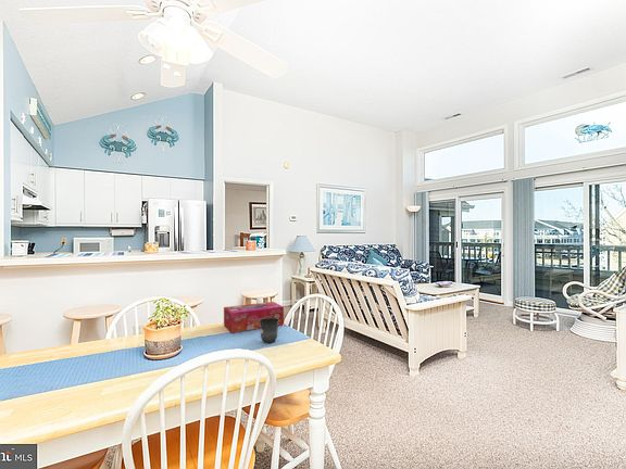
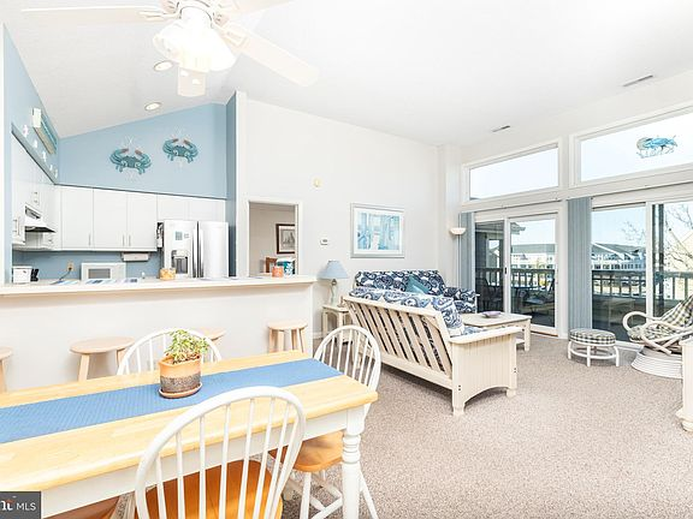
- tissue box [223,301,285,333]
- mug [259,317,279,344]
